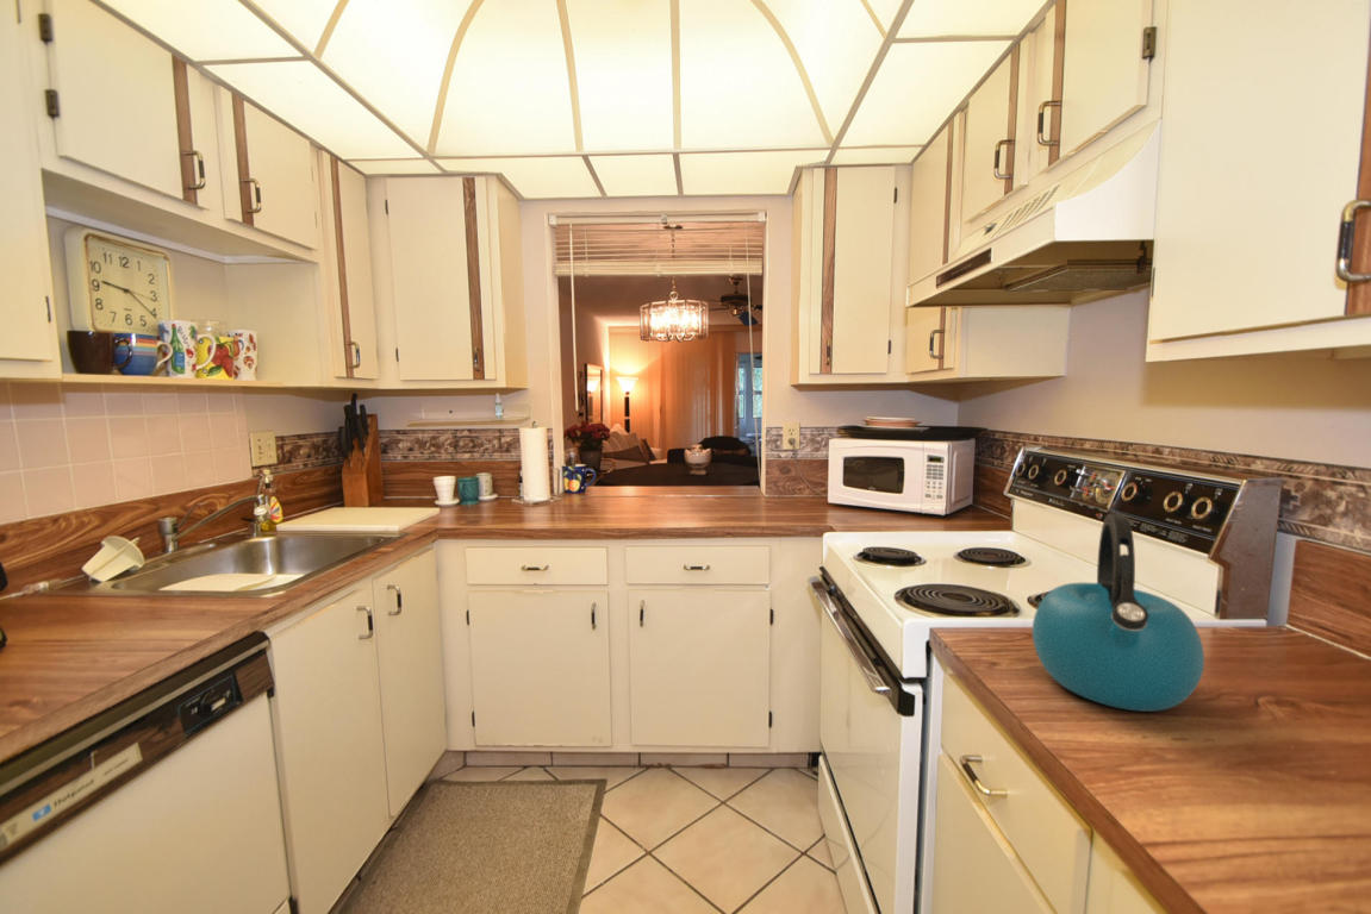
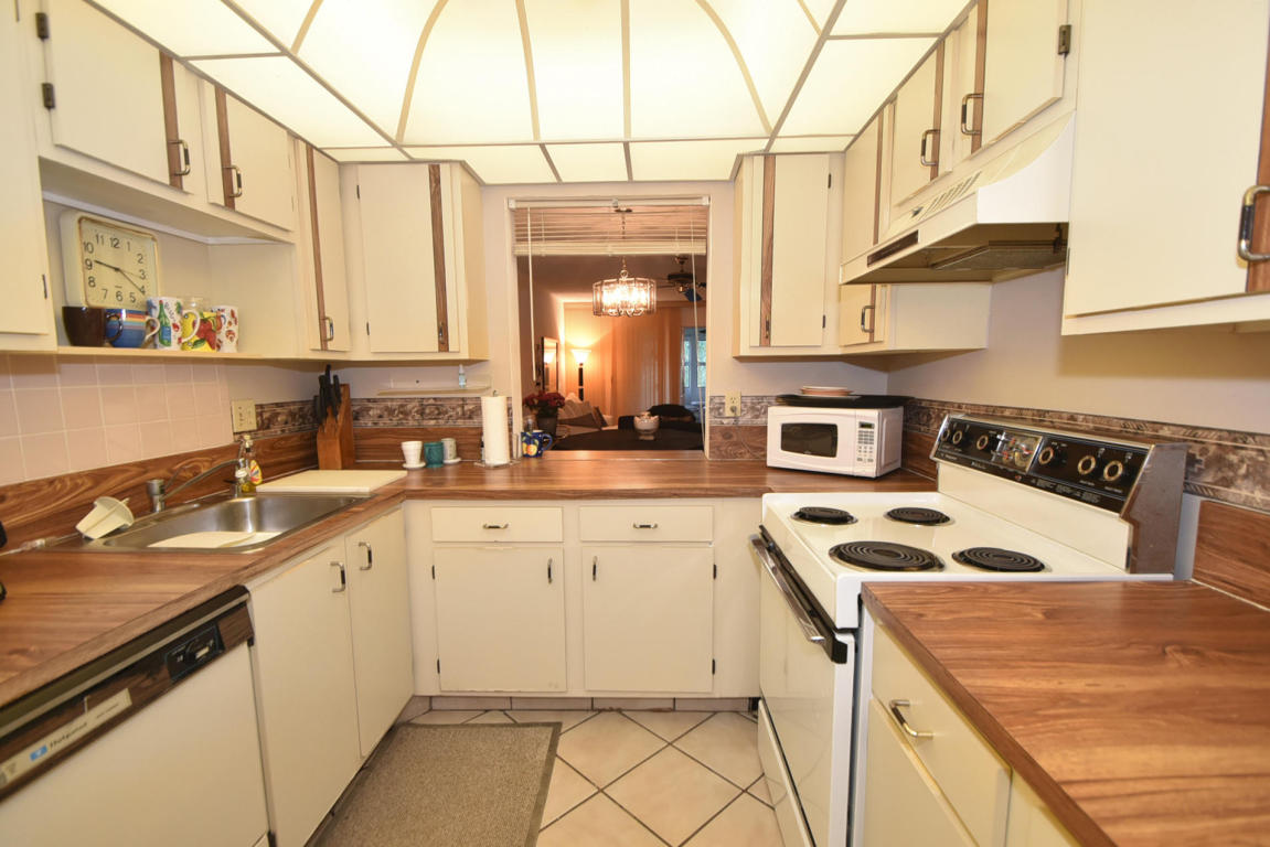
- kettle [1032,513,1205,713]
